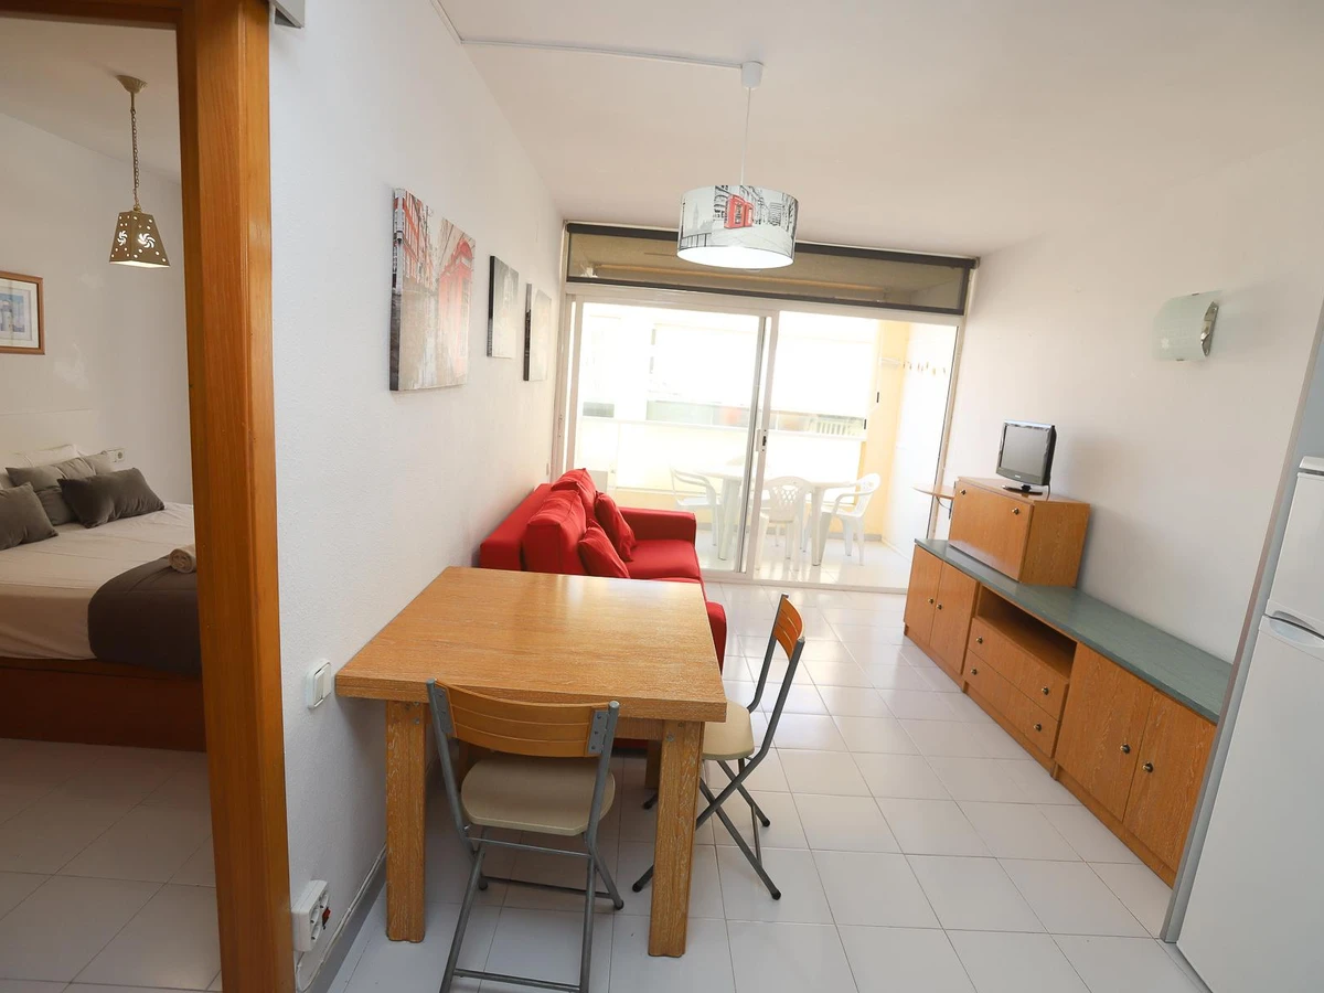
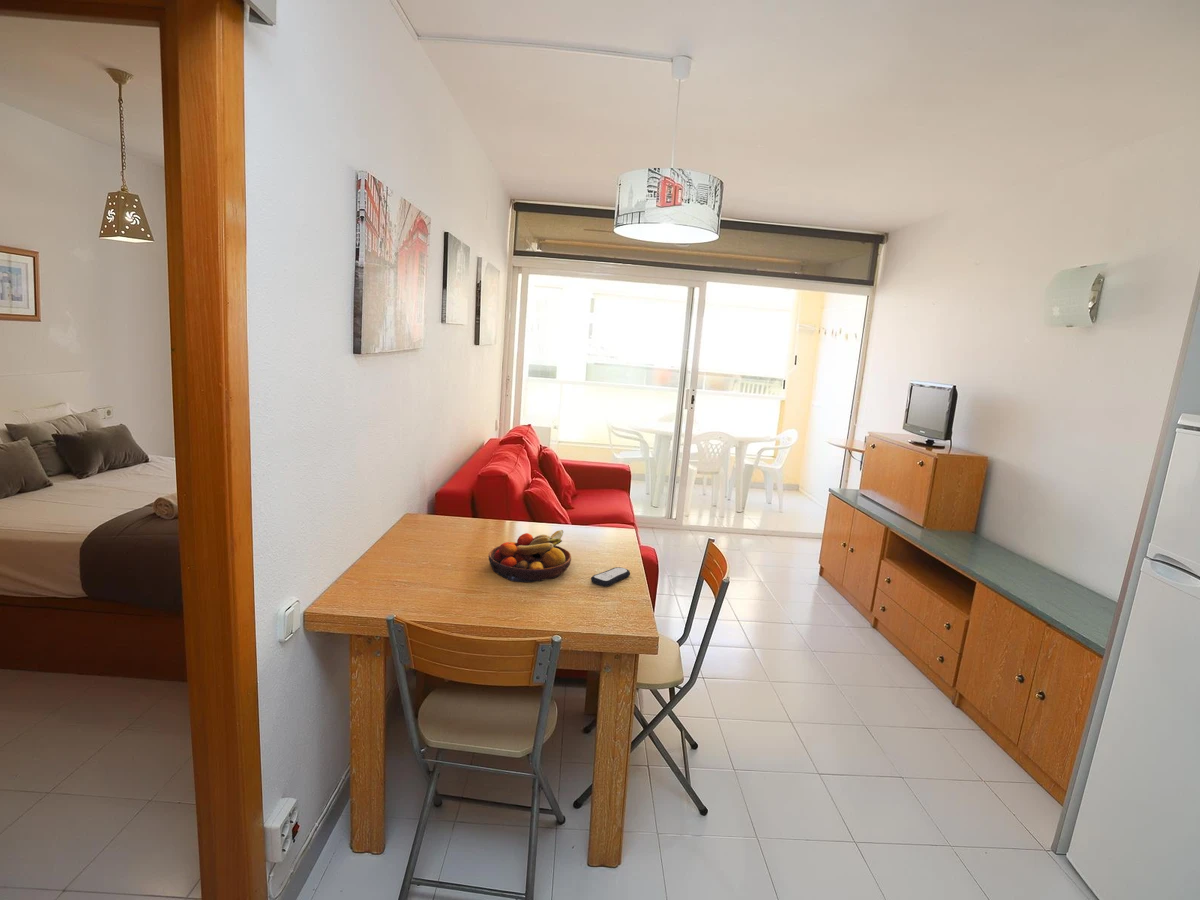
+ remote control [590,566,631,587]
+ fruit bowl [488,529,572,583]
